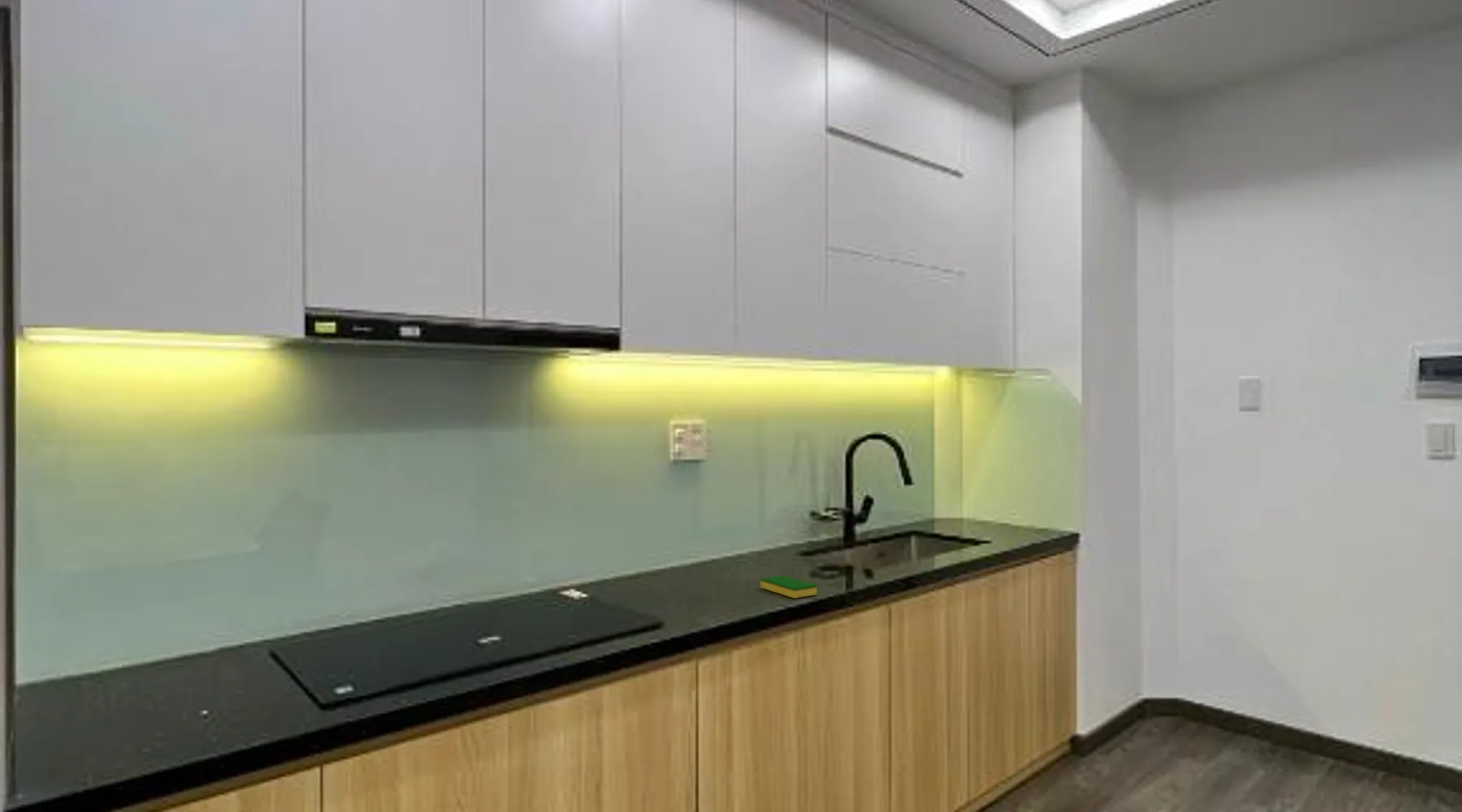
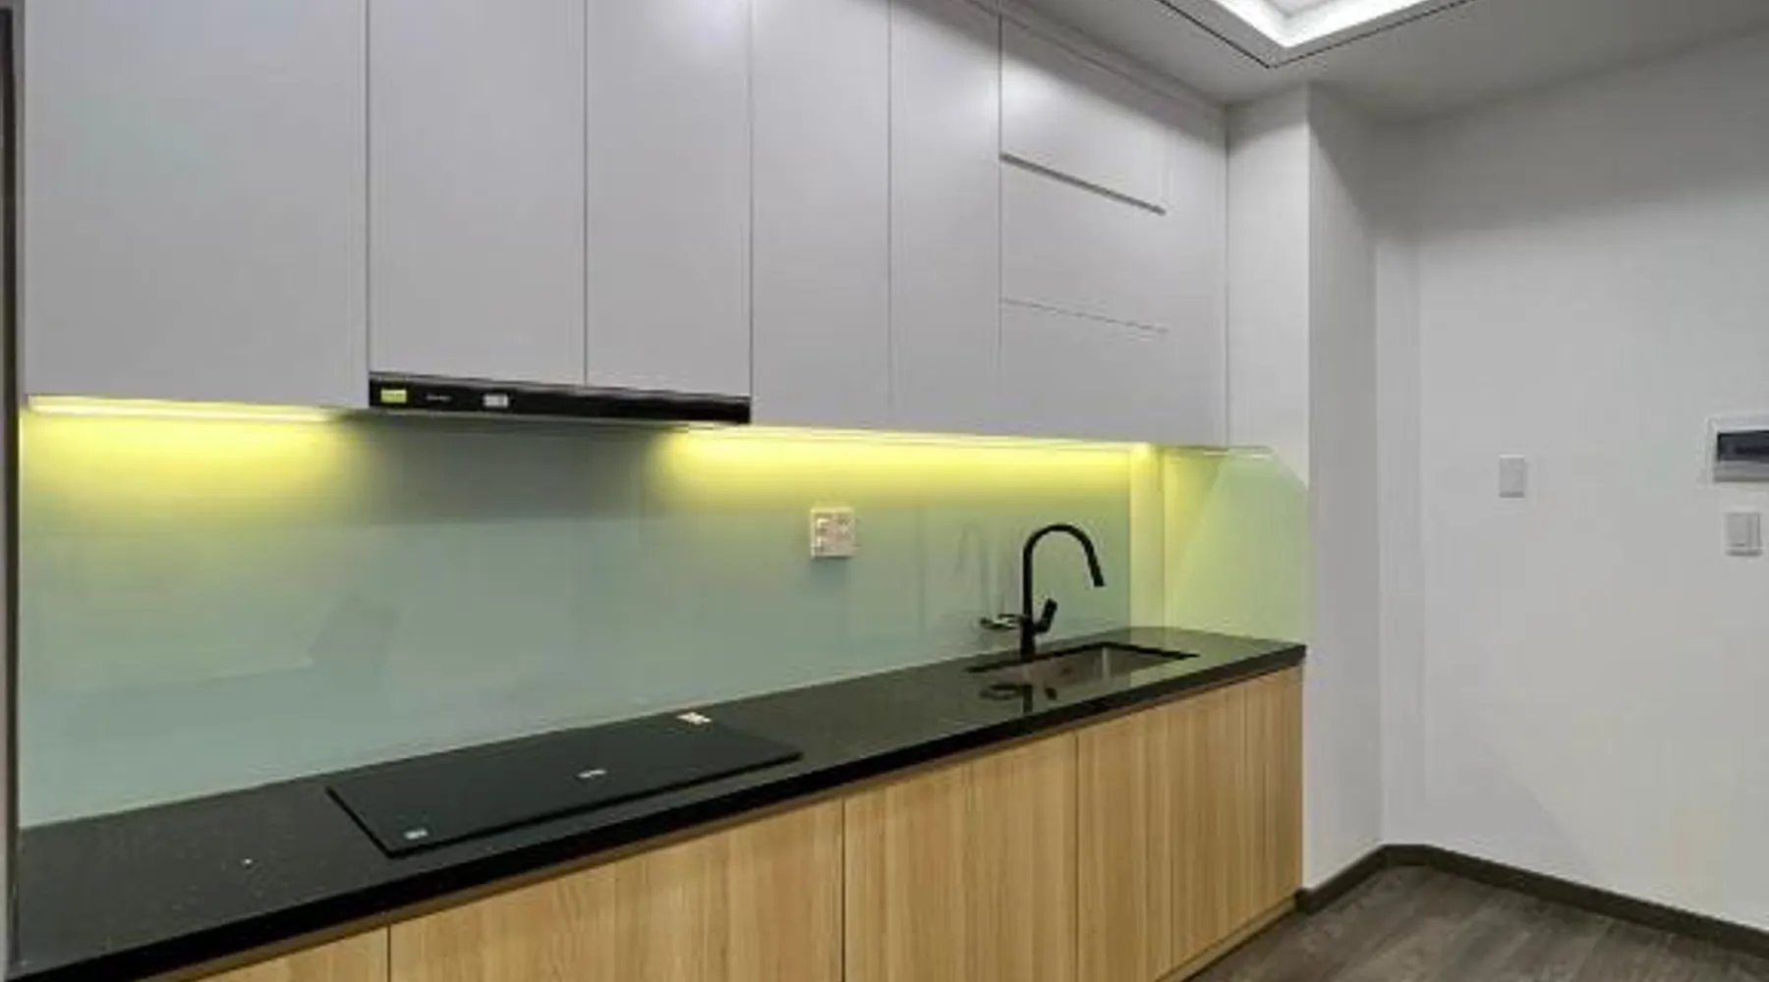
- dish sponge [760,574,818,599]
